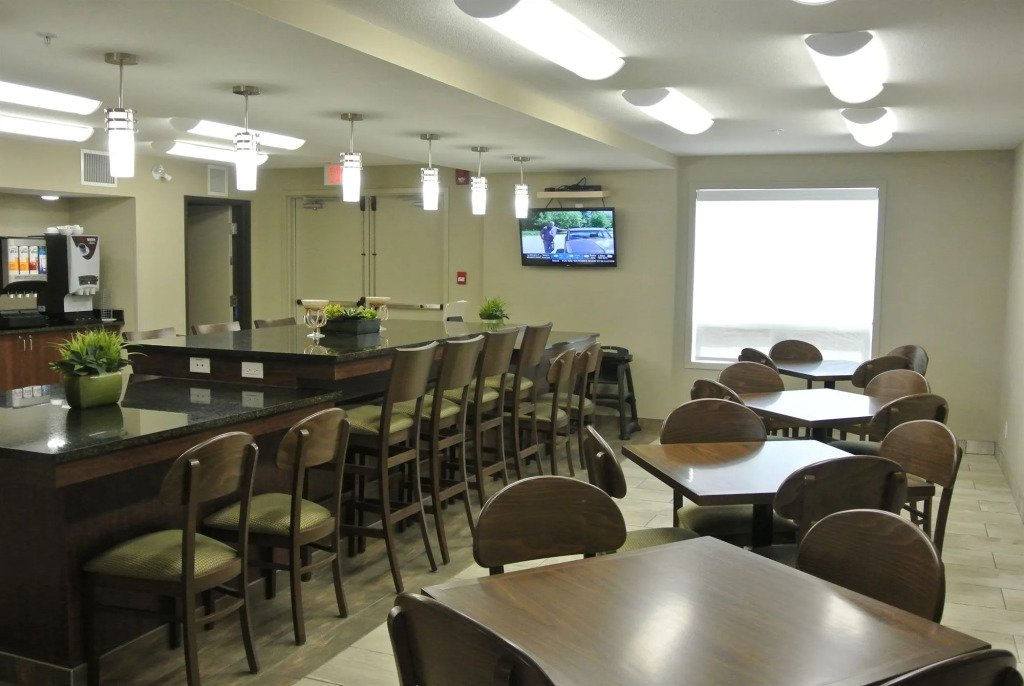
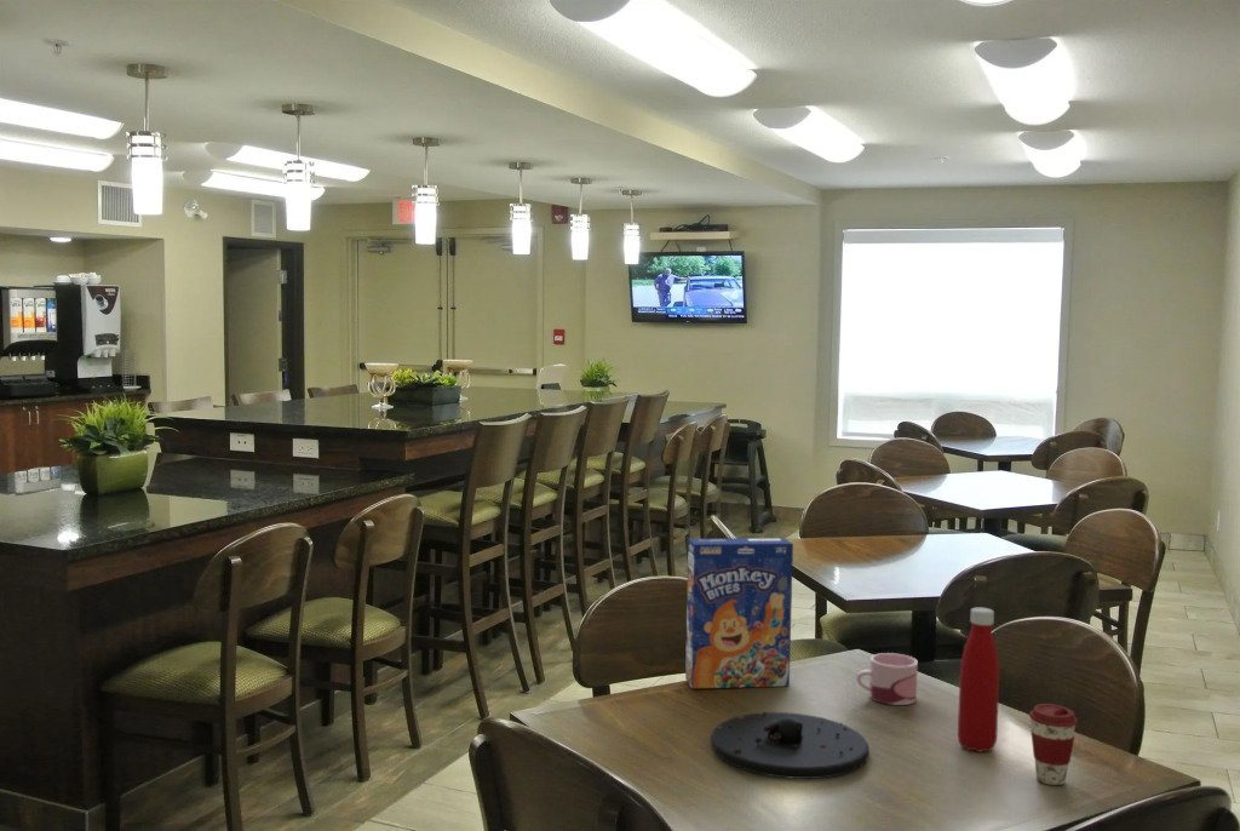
+ mug [855,652,919,706]
+ plate [710,711,871,780]
+ bottle [957,607,1000,753]
+ cereal box [684,537,794,689]
+ coffee cup [1028,703,1079,786]
